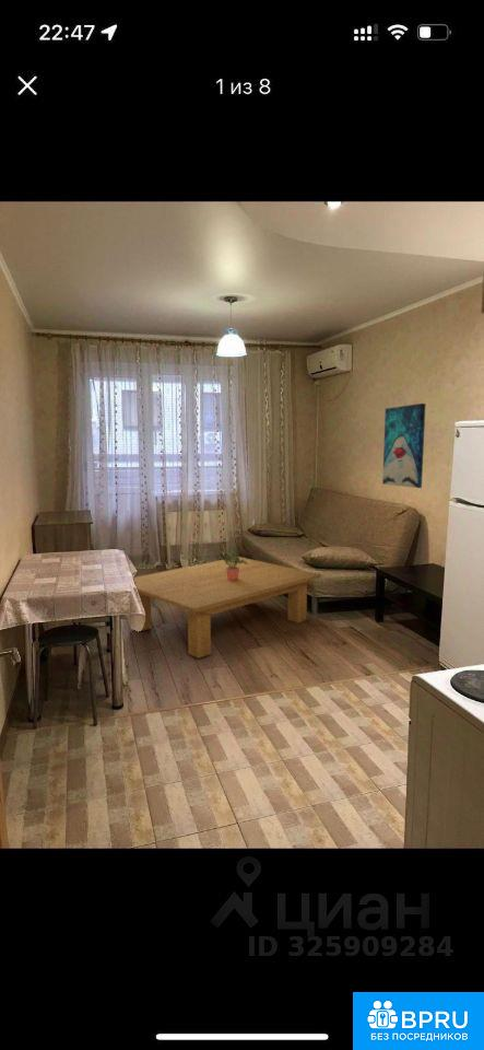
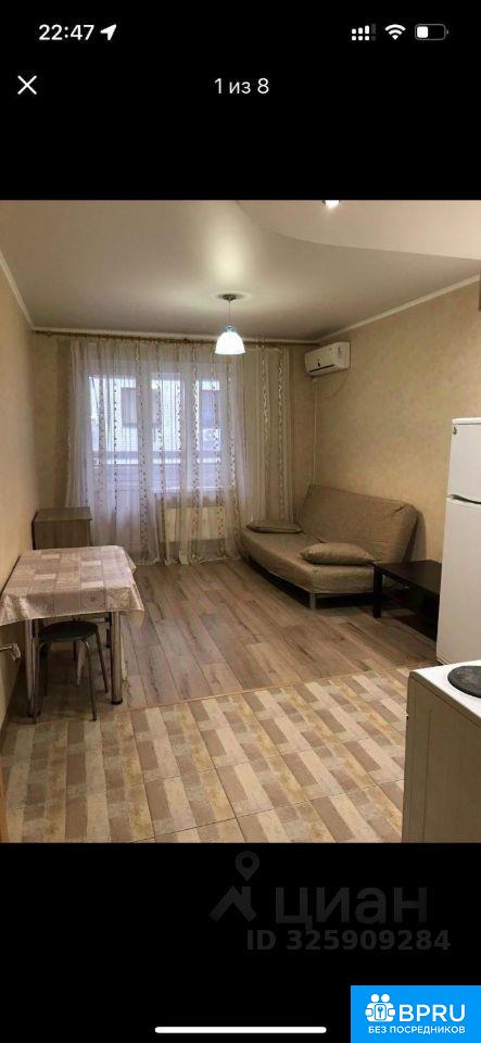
- potted plant [215,542,248,580]
- wall art [381,402,426,489]
- coffee table [132,556,322,660]
